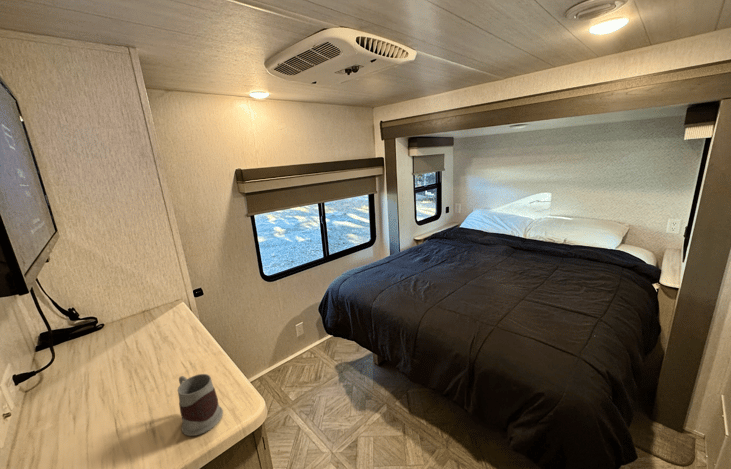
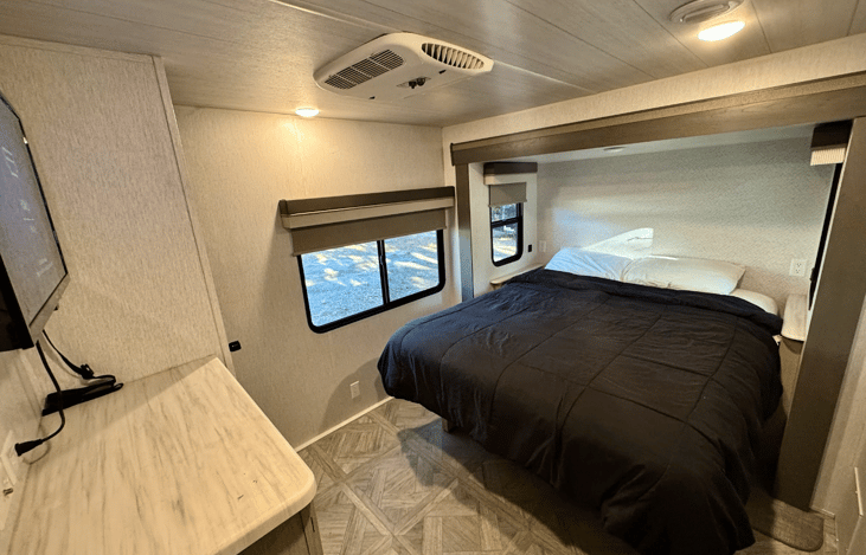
- mug [176,373,224,437]
